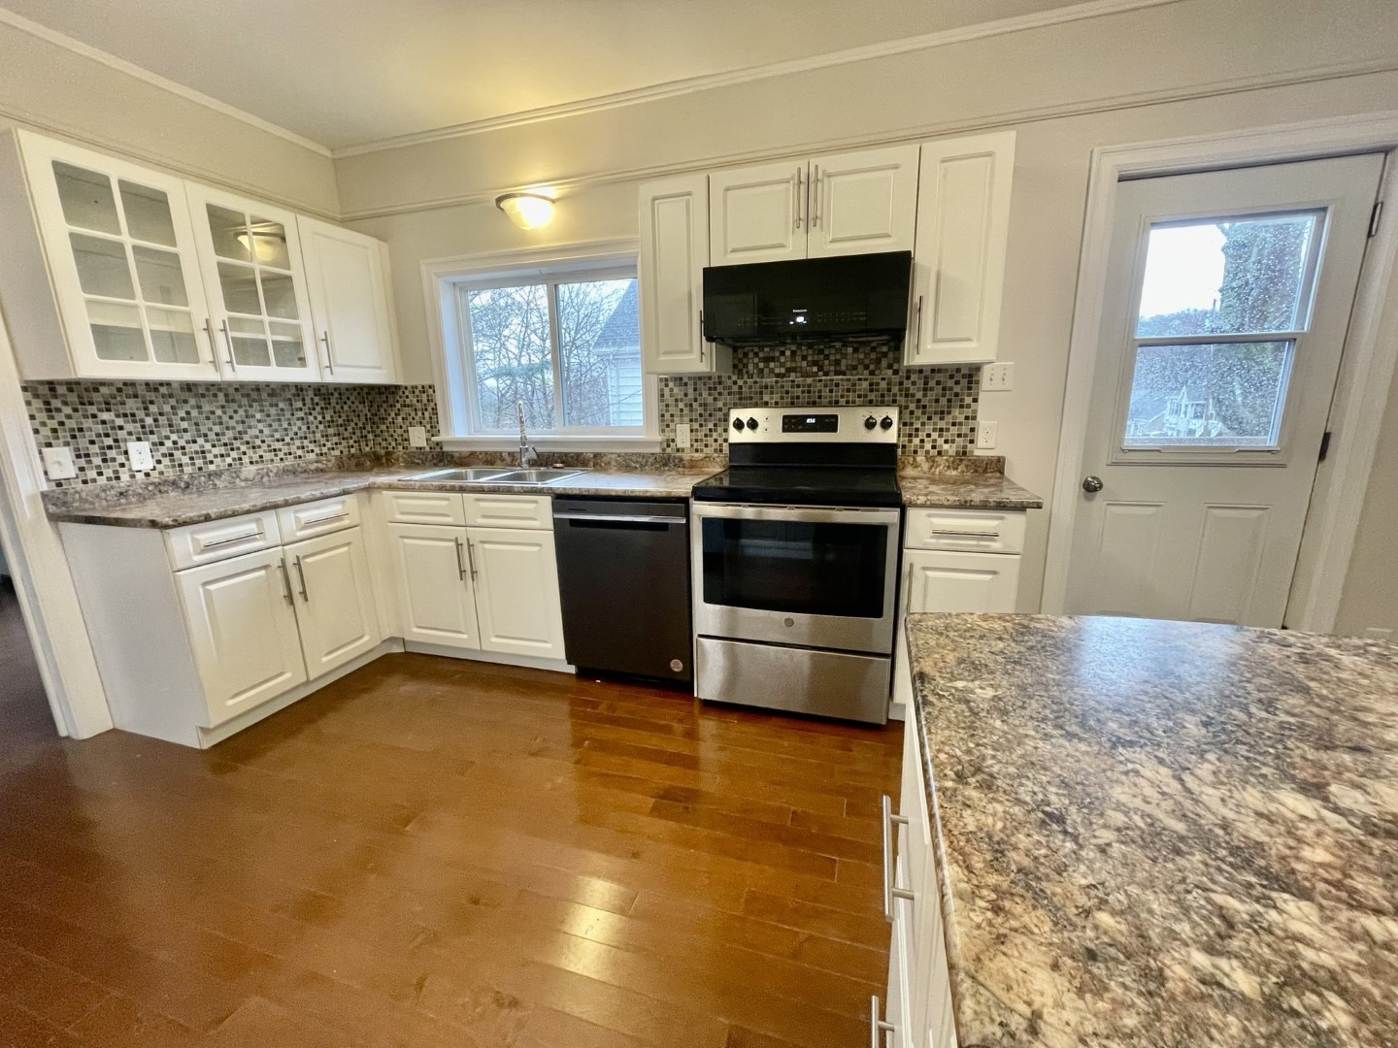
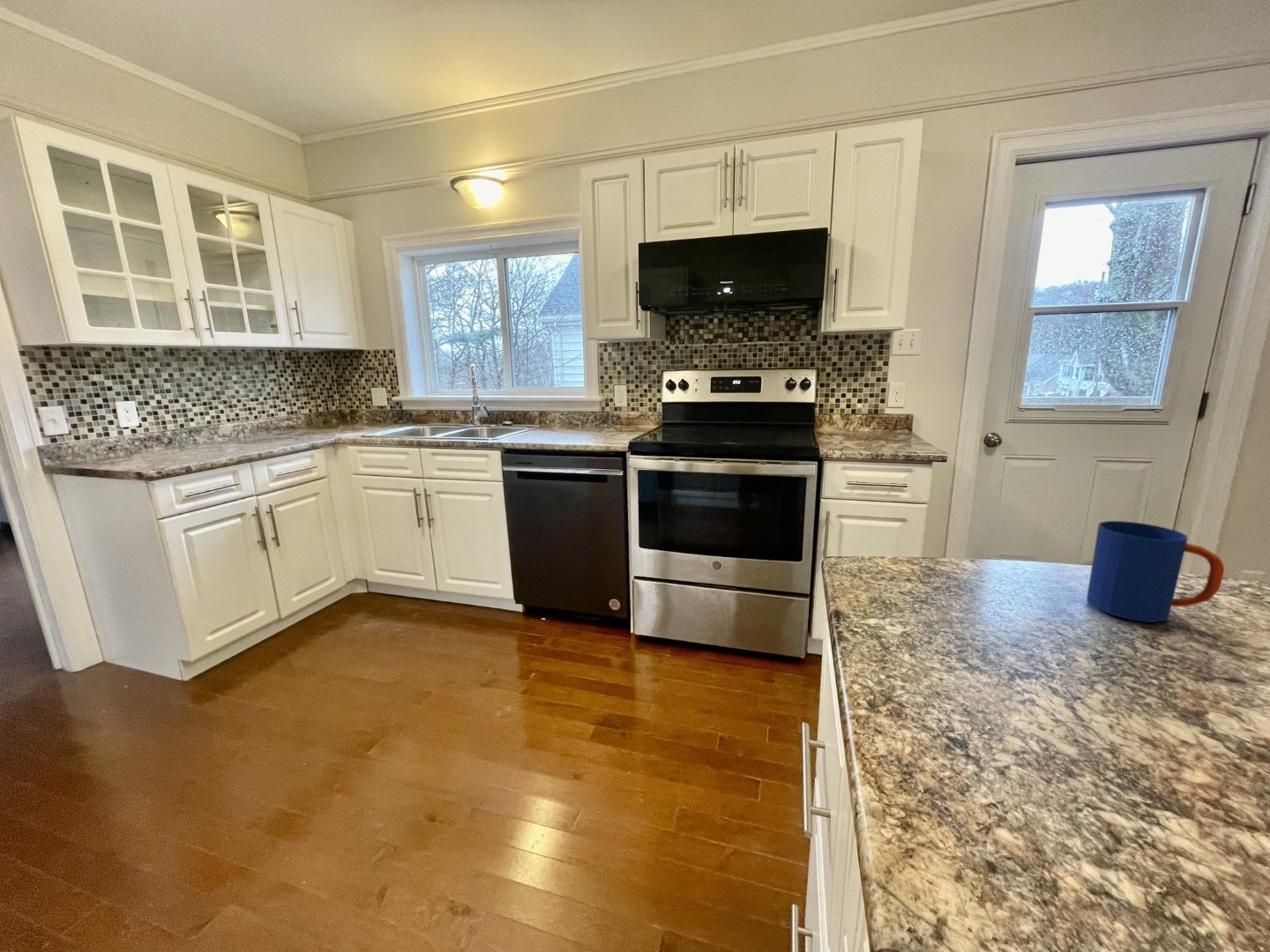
+ mug [1086,520,1225,623]
